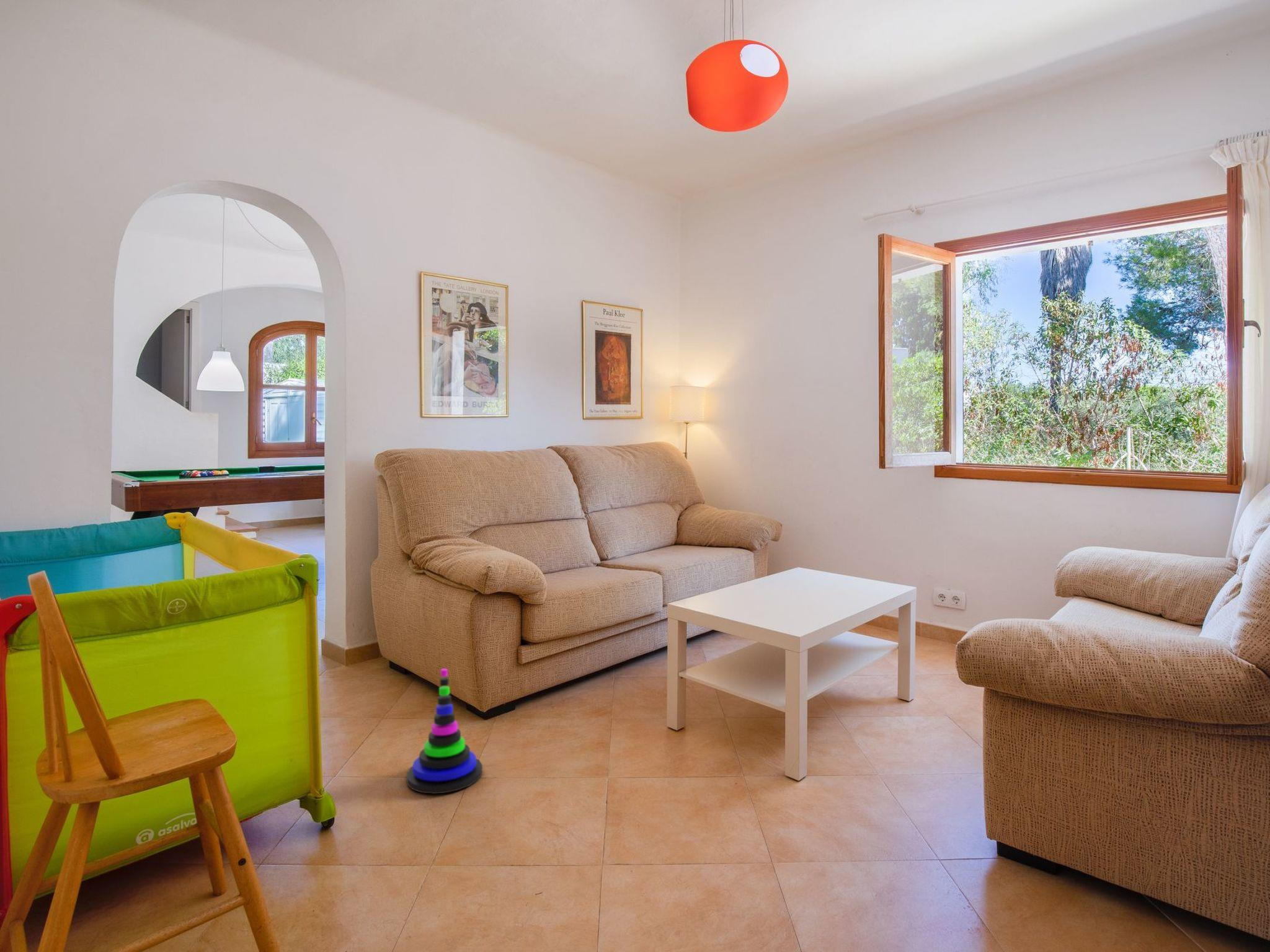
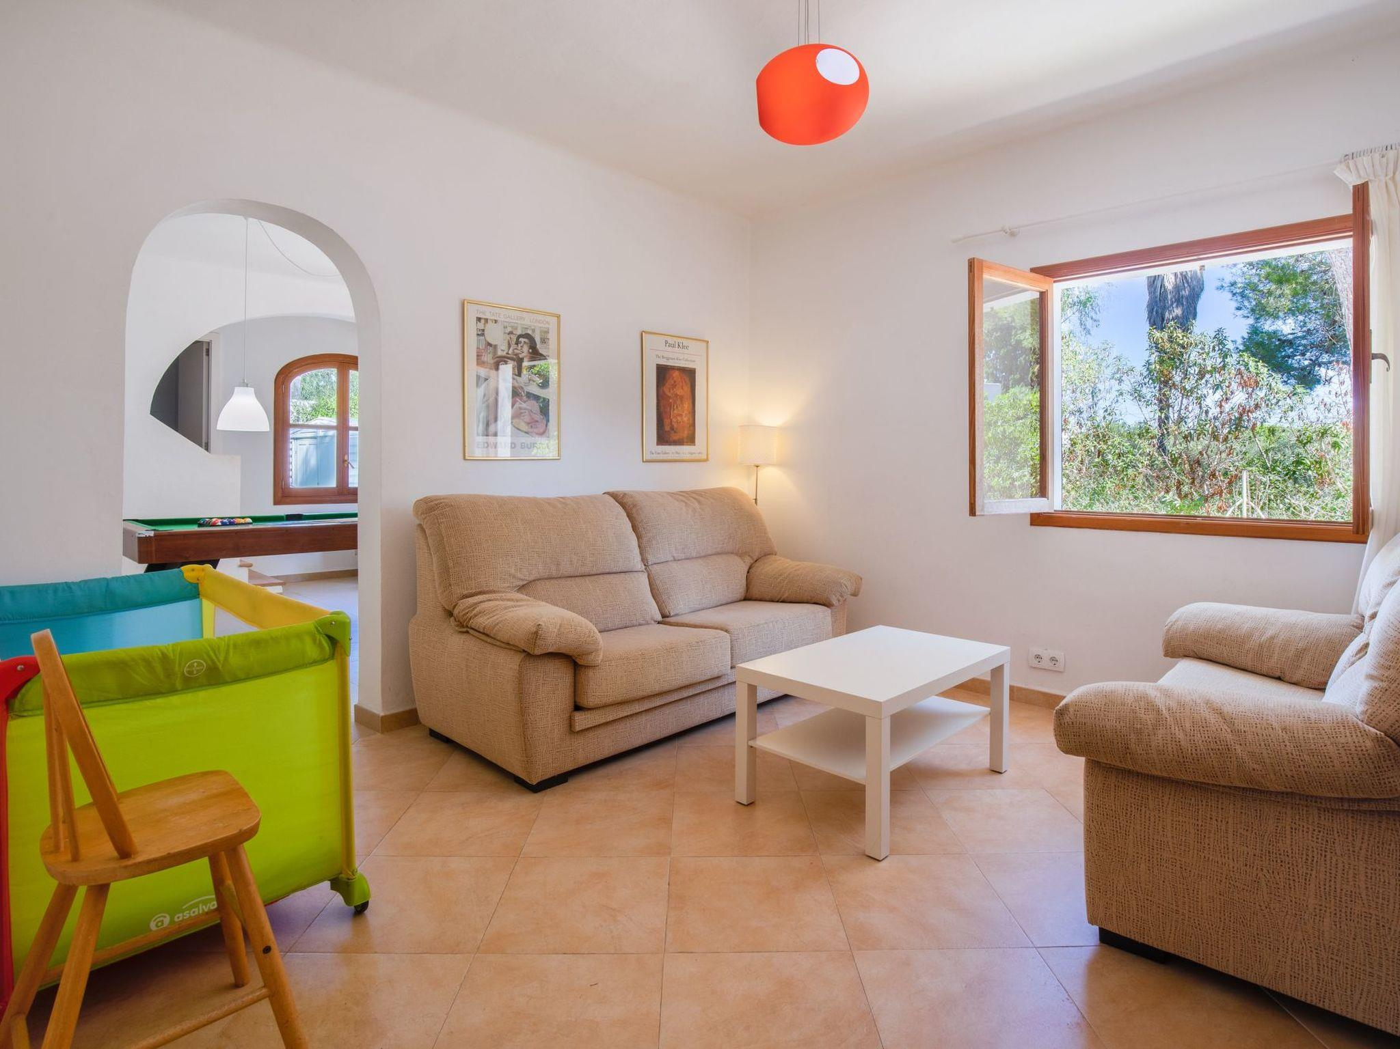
- stacking toy [406,668,483,795]
